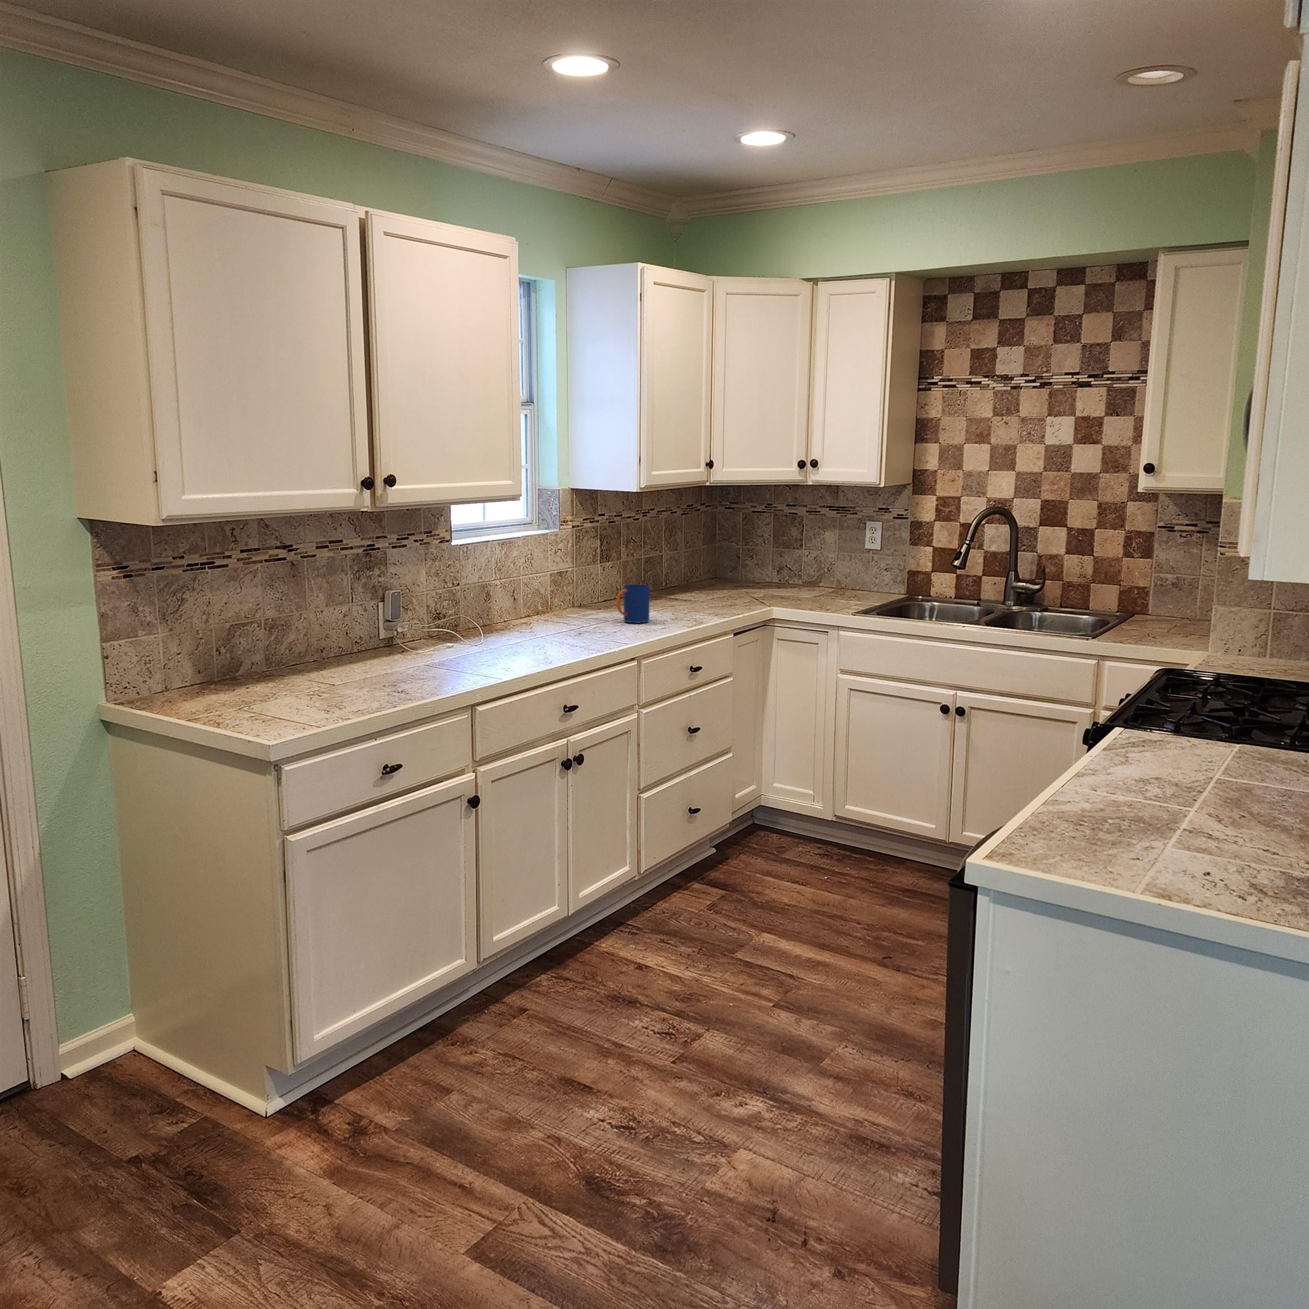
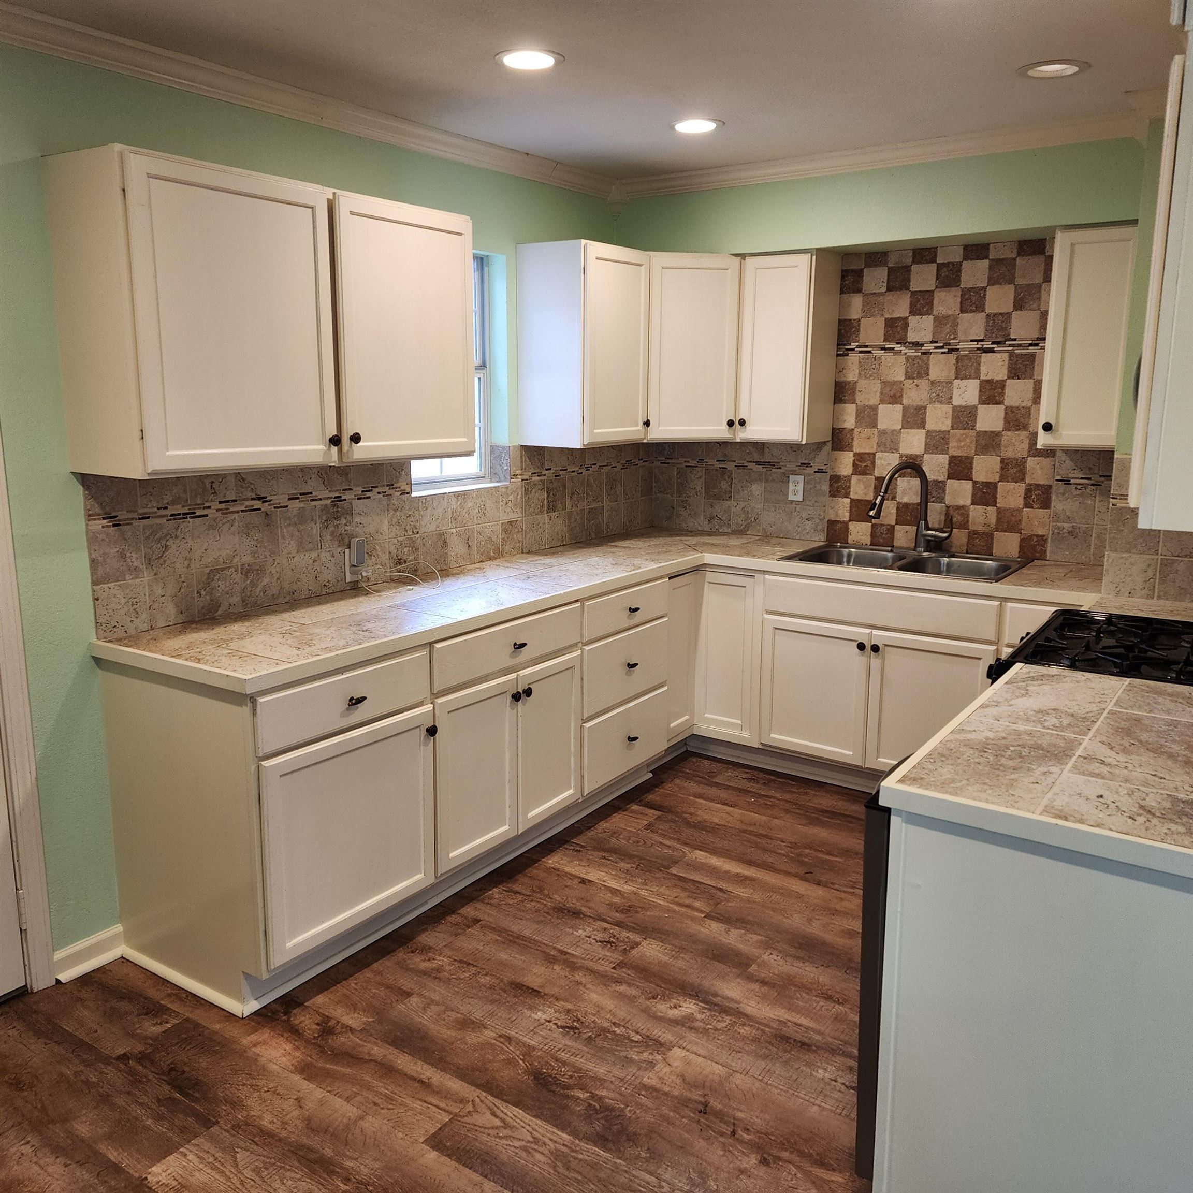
- mug [616,584,651,623]
